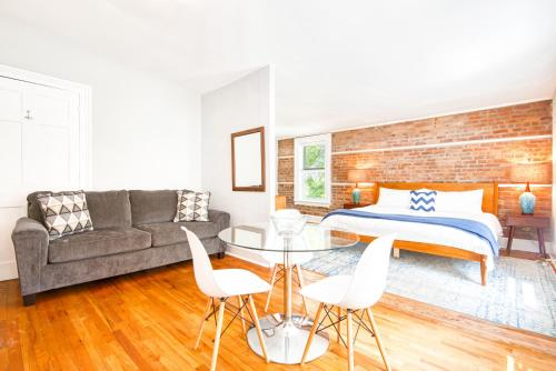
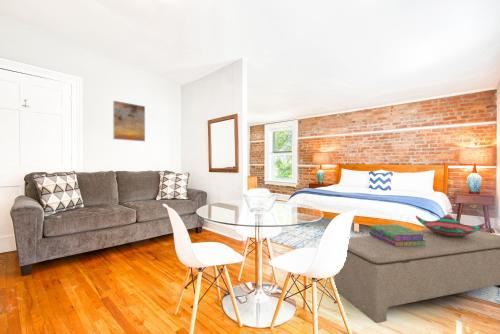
+ bench [333,229,500,324]
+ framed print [112,100,146,142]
+ decorative bowl [415,214,486,238]
+ stack of books [368,224,426,247]
